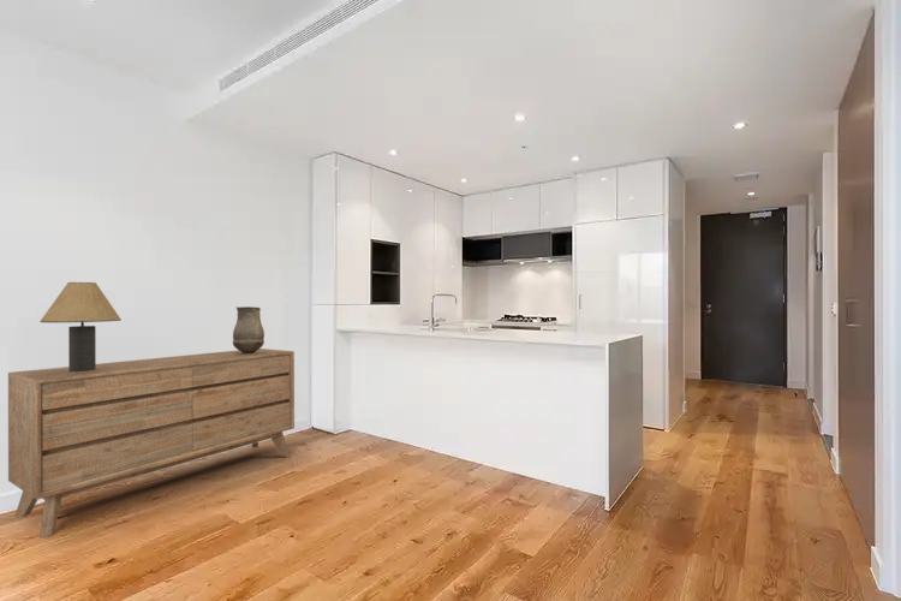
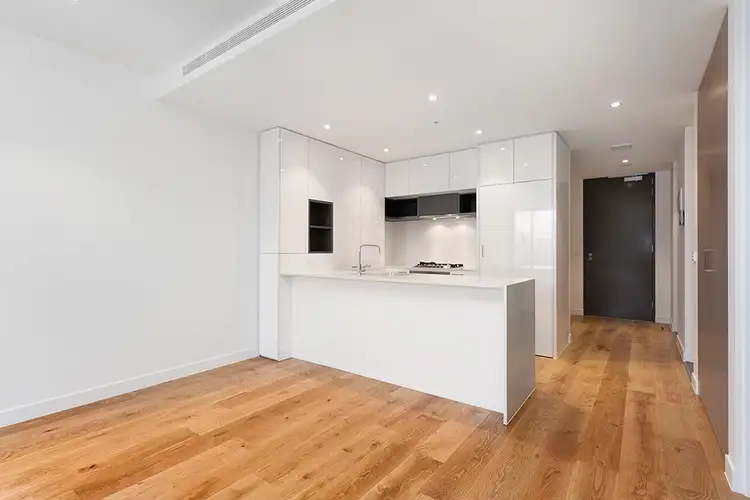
- dresser [7,347,296,538]
- vase [232,305,265,353]
- table lamp [38,281,123,371]
